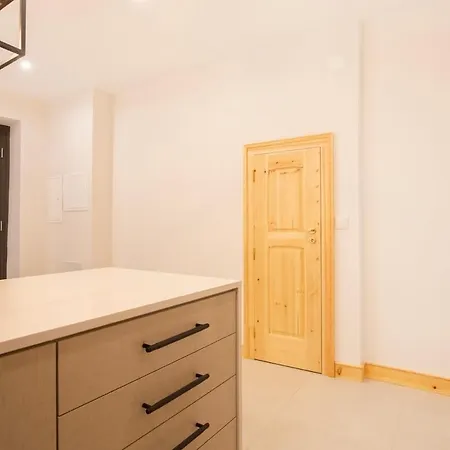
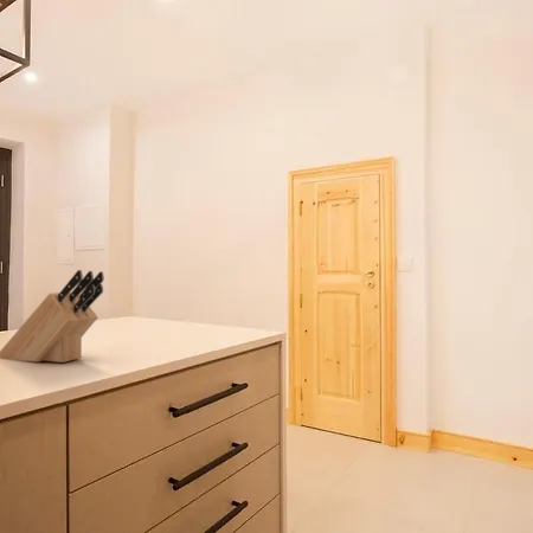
+ knife block [0,269,105,364]
